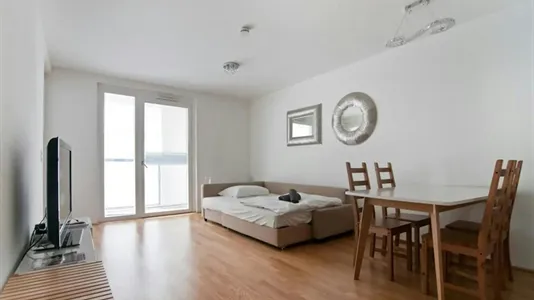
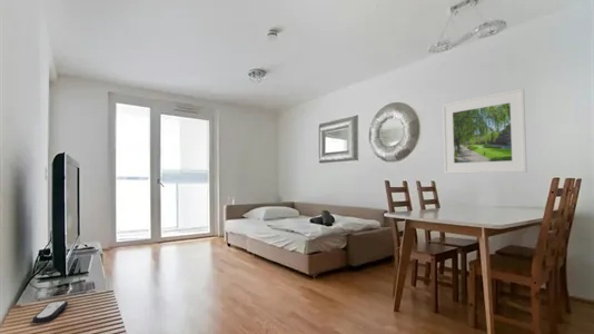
+ remote control [32,299,69,324]
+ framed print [442,88,528,175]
